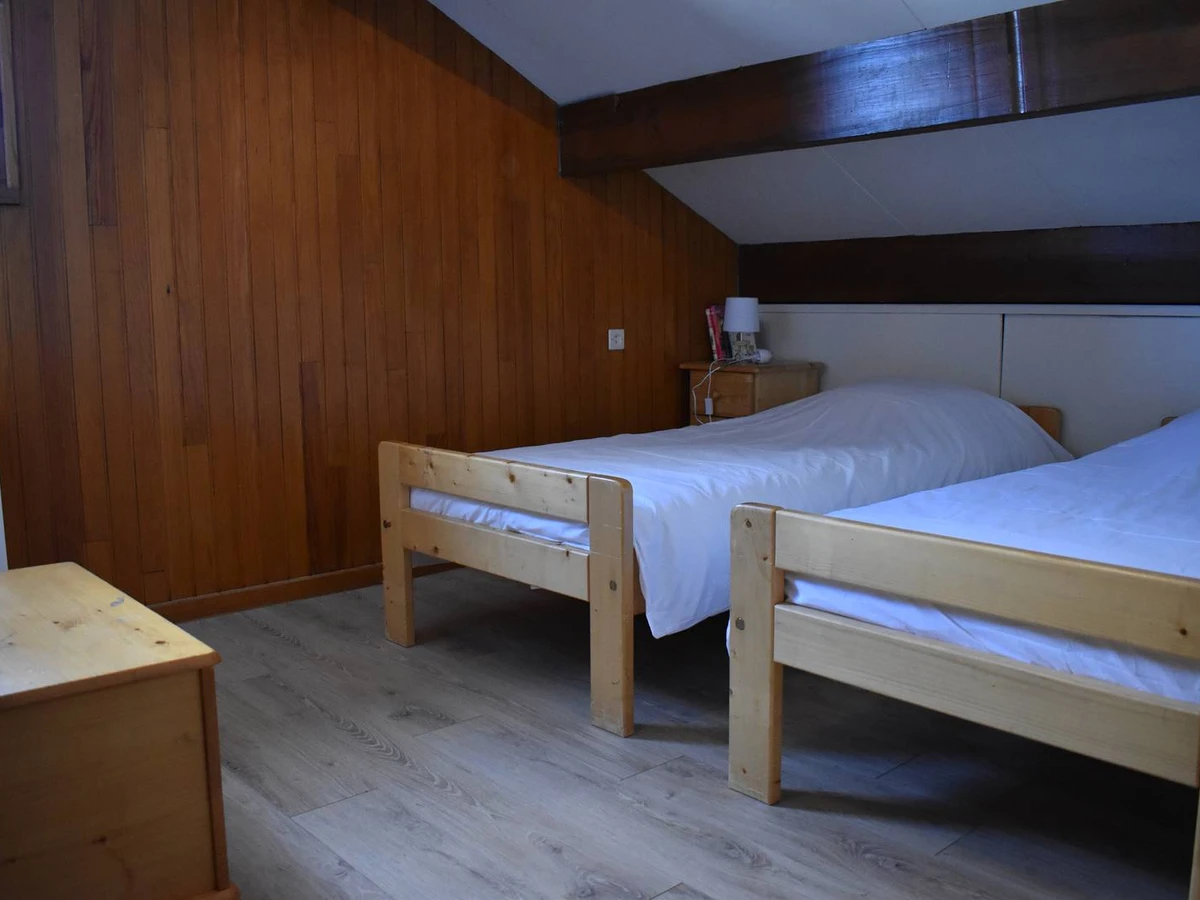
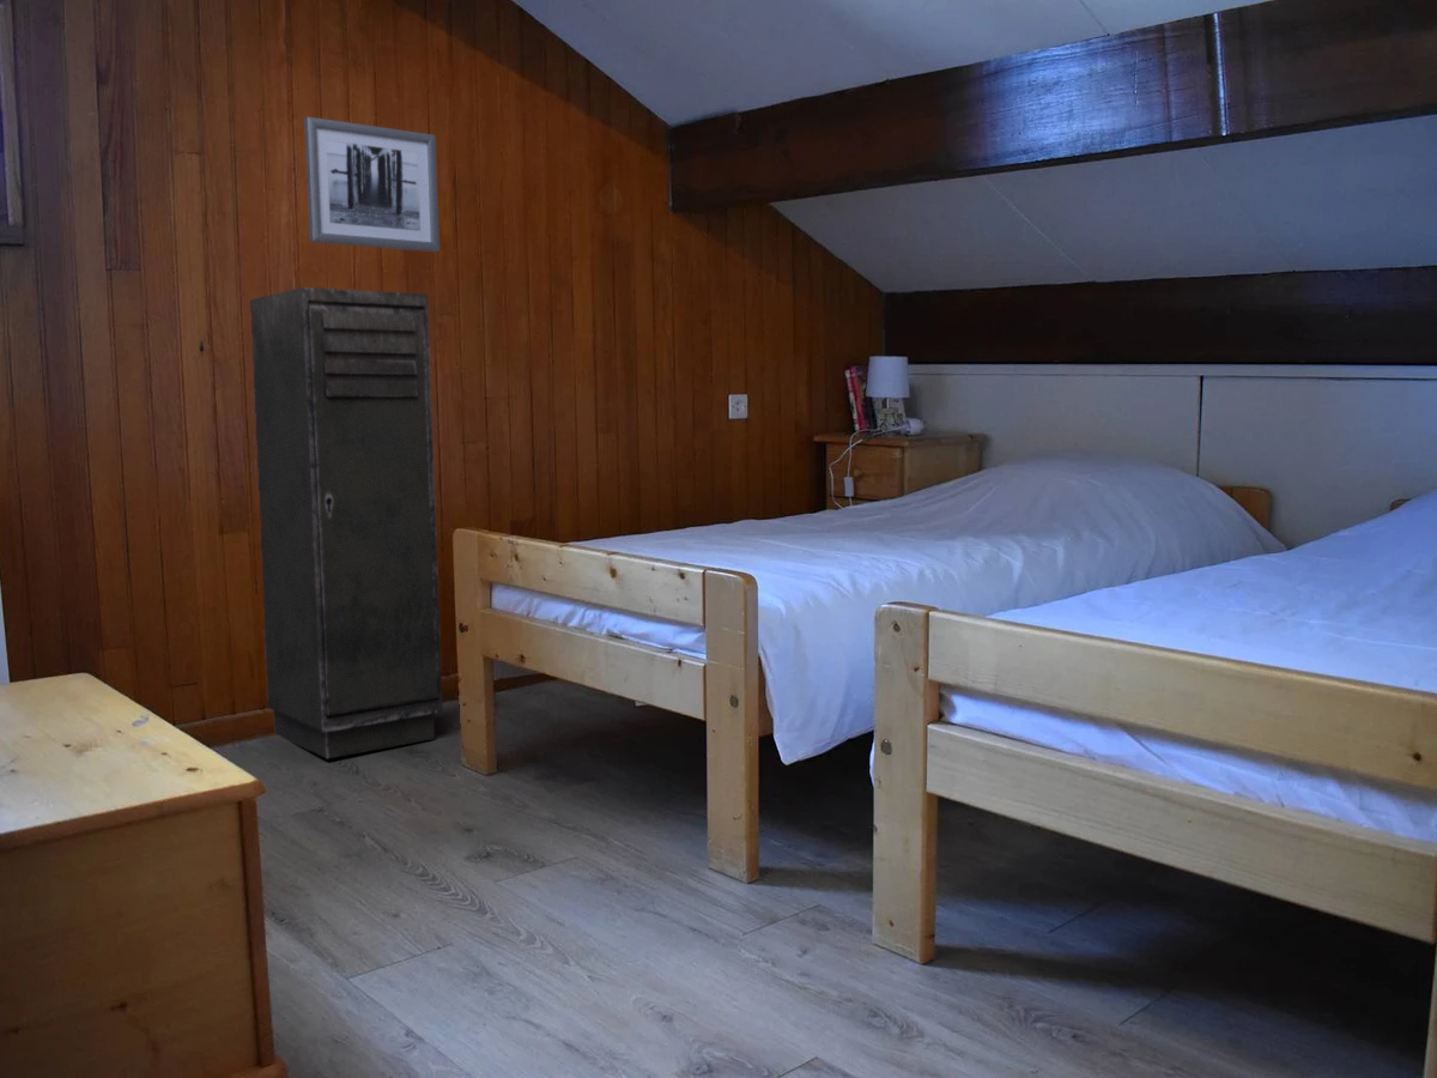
+ storage cabinet [249,286,444,759]
+ wall art [303,116,441,253]
